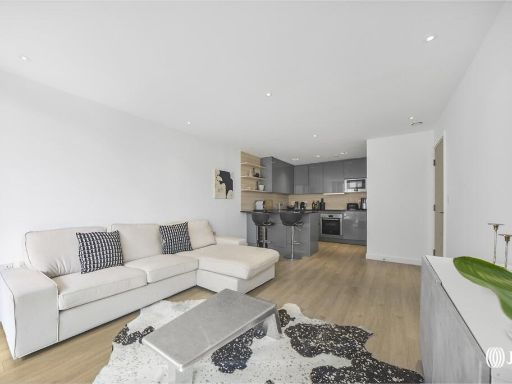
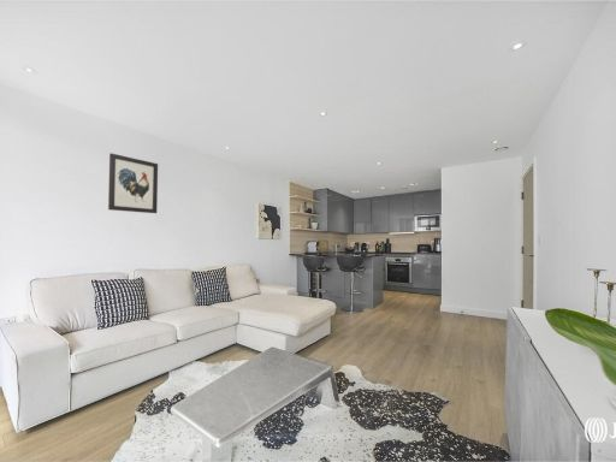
+ wall art [107,152,159,214]
